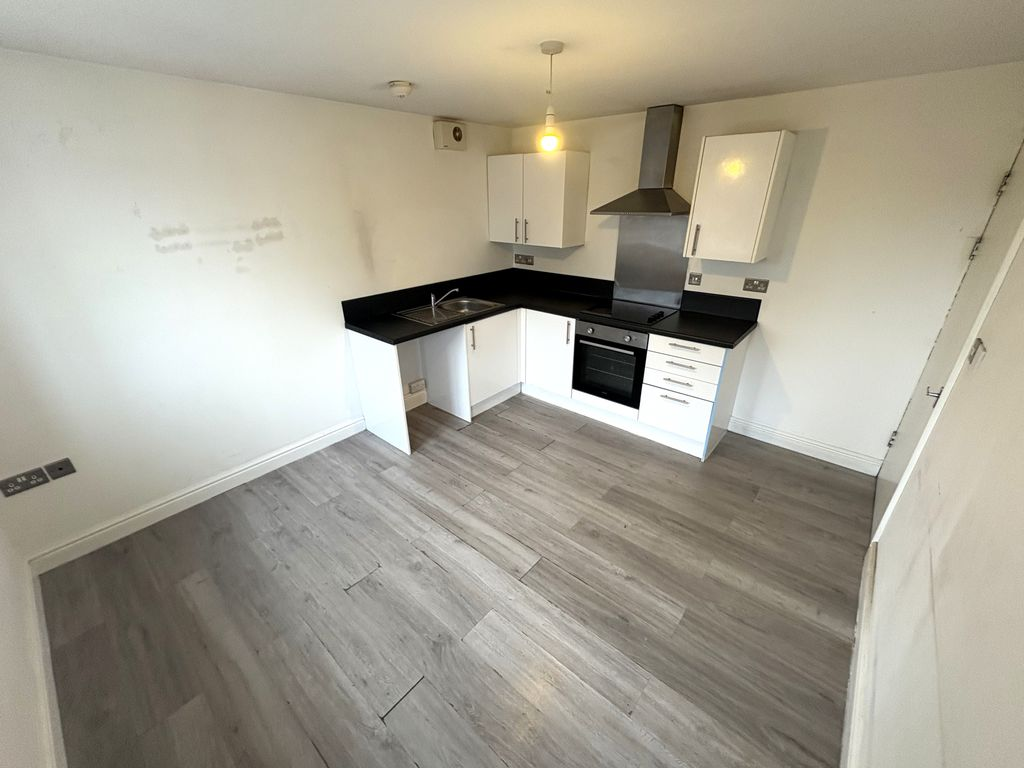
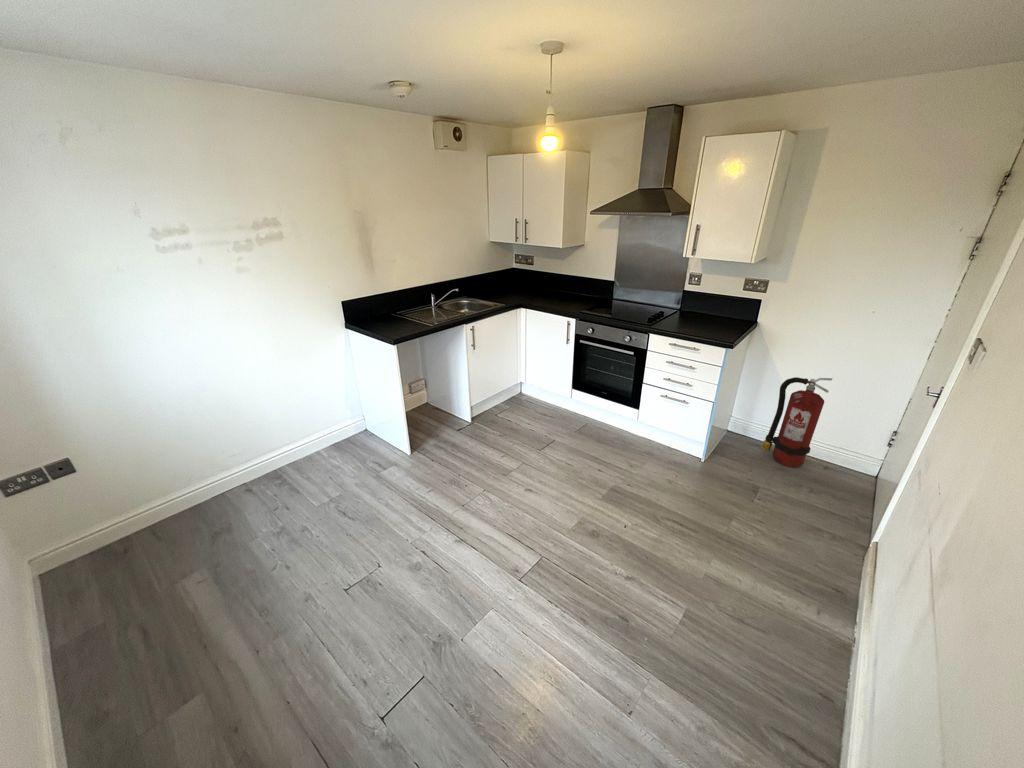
+ fire extinguisher [761,376,833,468]
